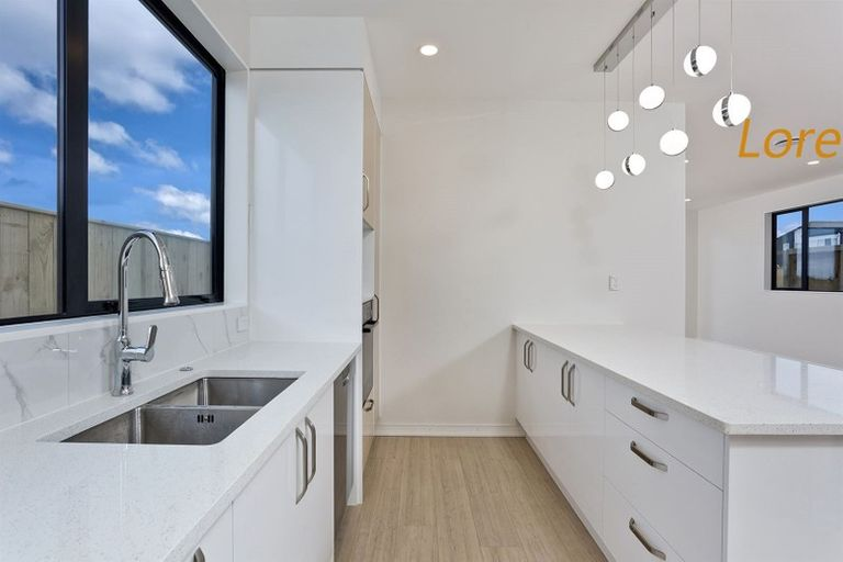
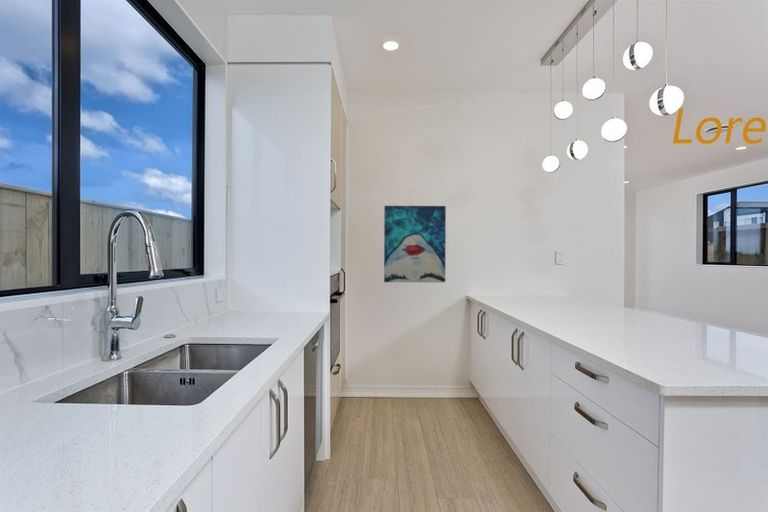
+ wall art [383,205,447,284]
